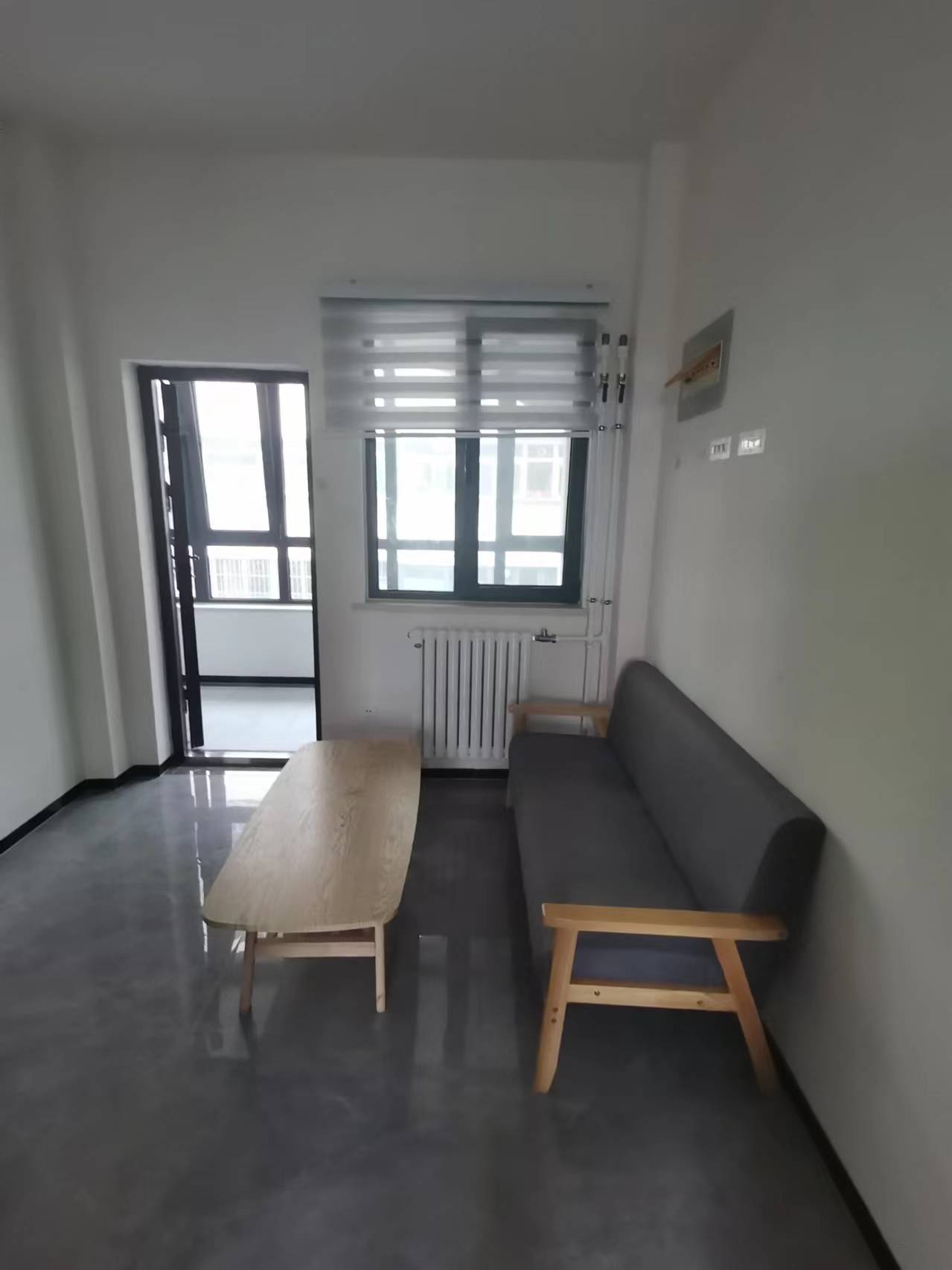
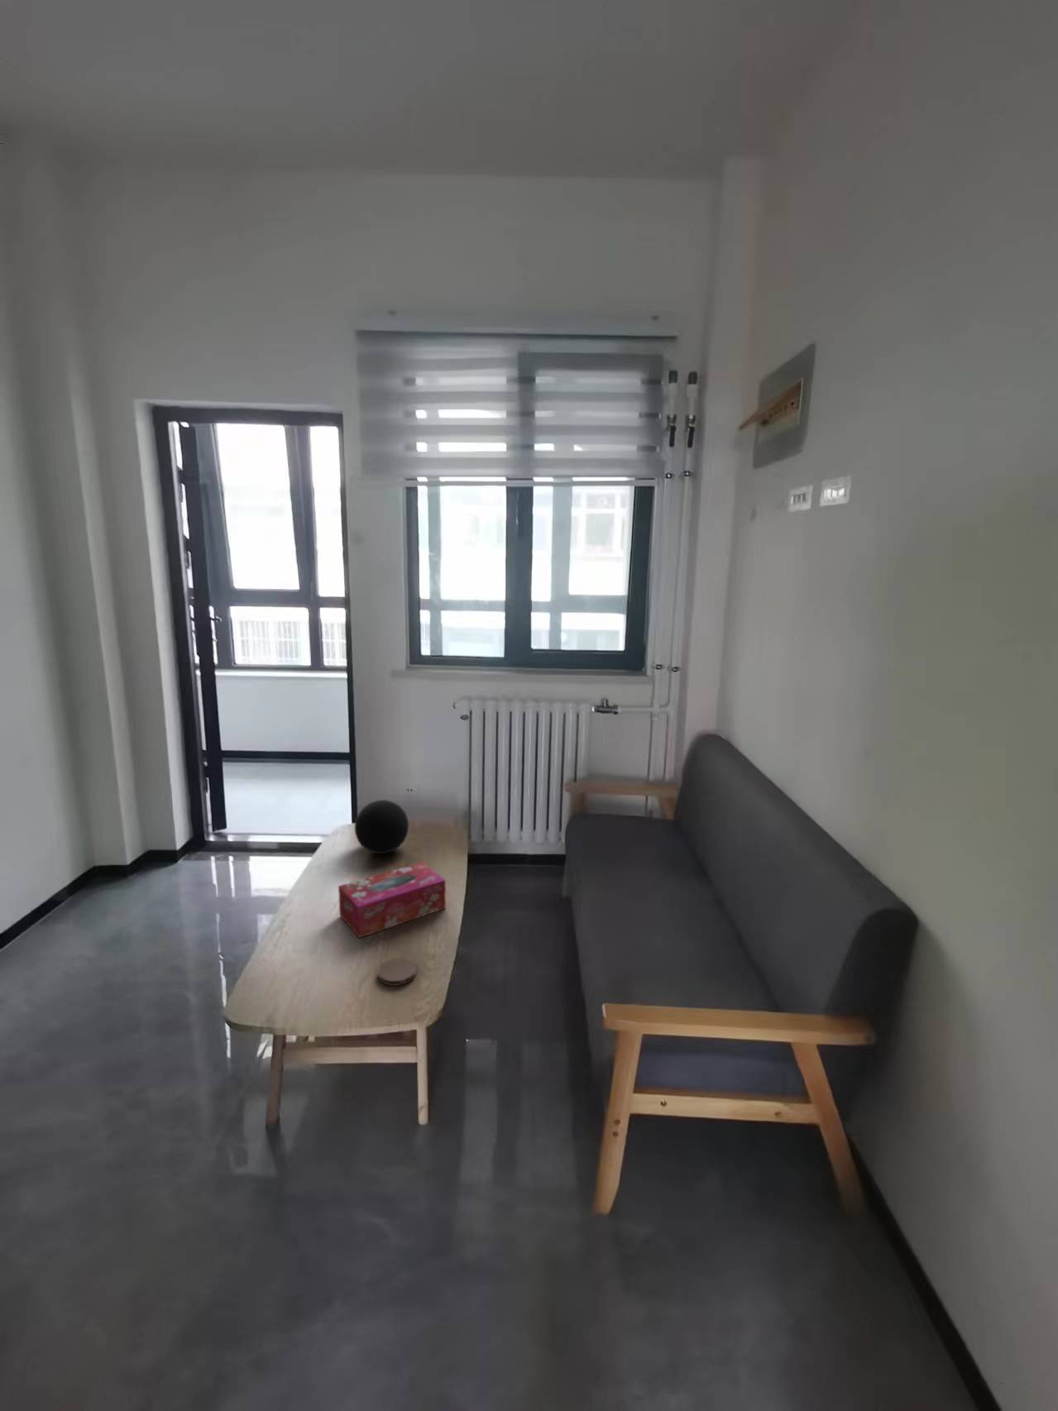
+ decorative orb [355,799,409,854]
+ coaster [377,958,417,987]
+ tissue box [338,861,447,939]
